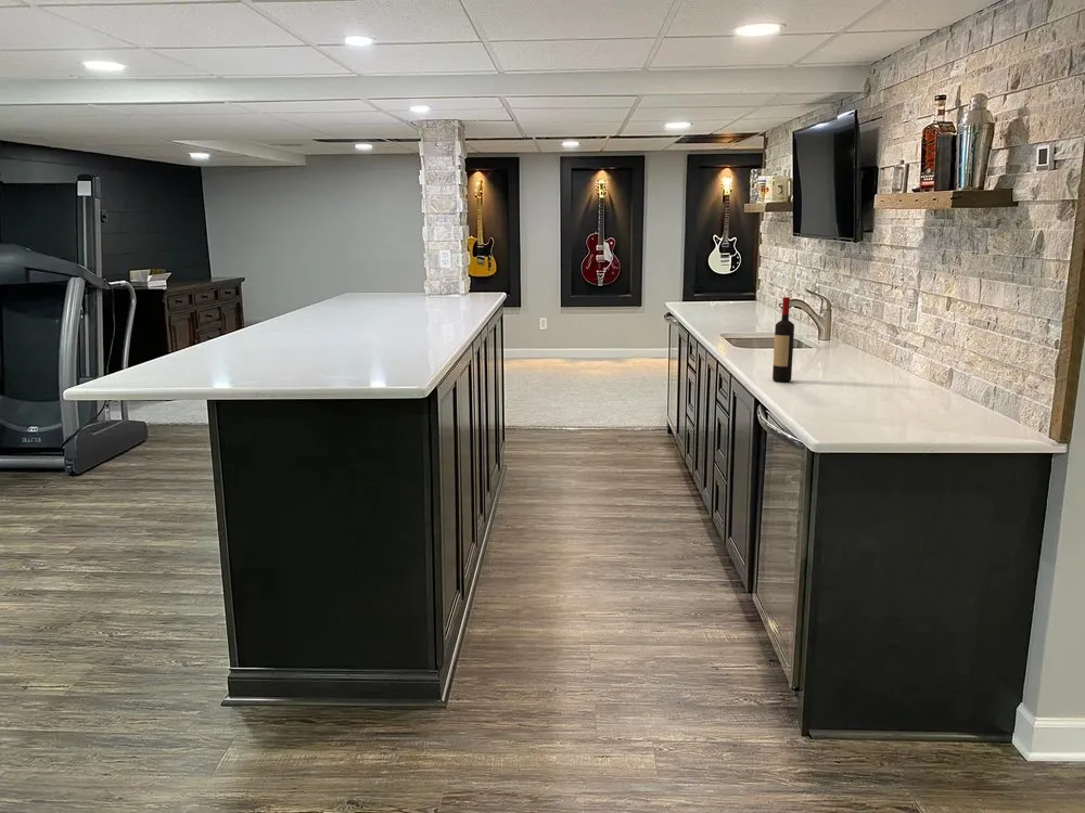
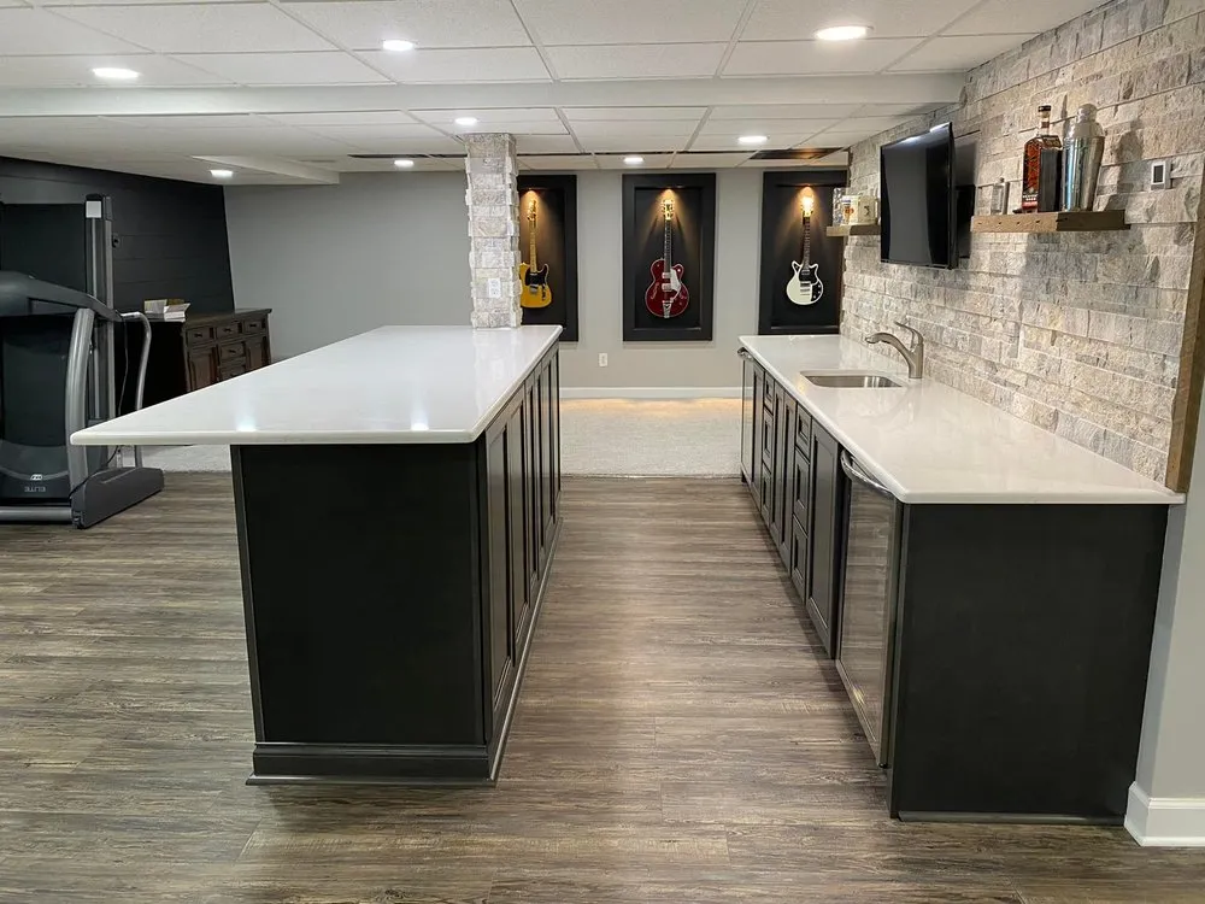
- wine bottle [771,296,795,383]
